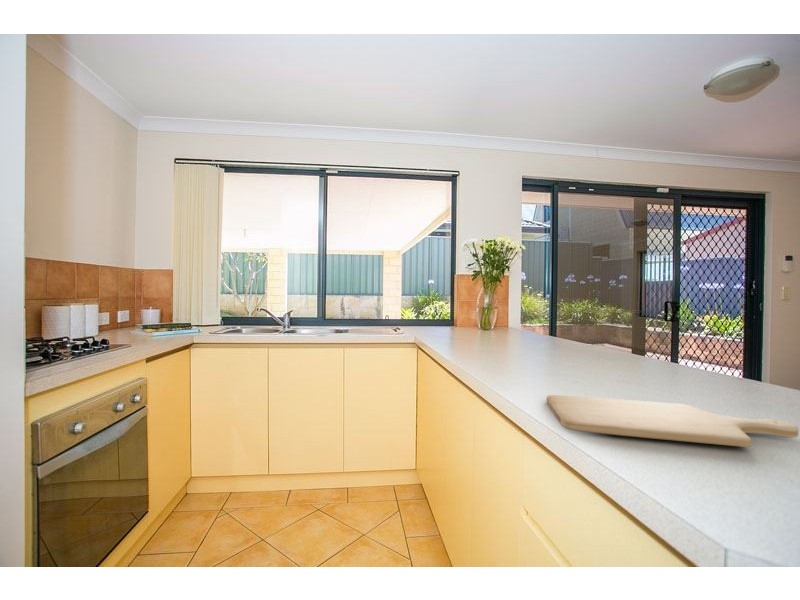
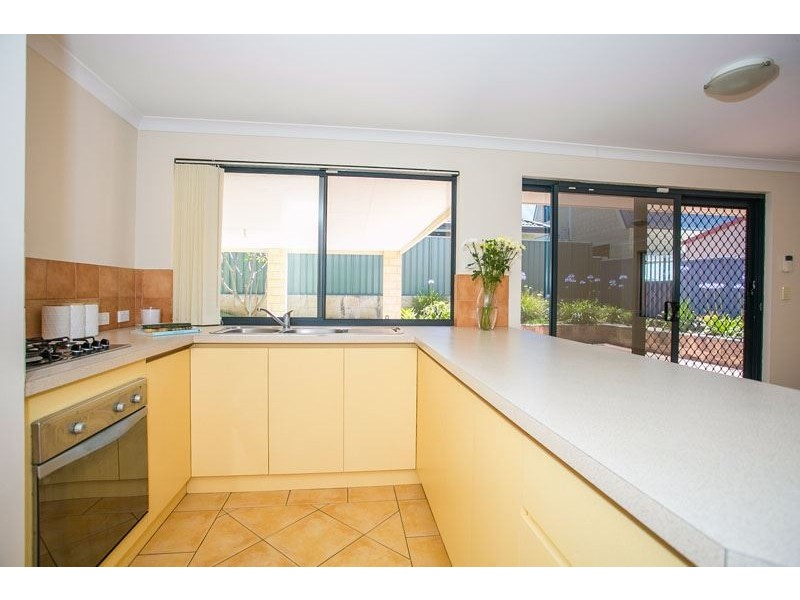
- chopping board [546,394,799,448]
